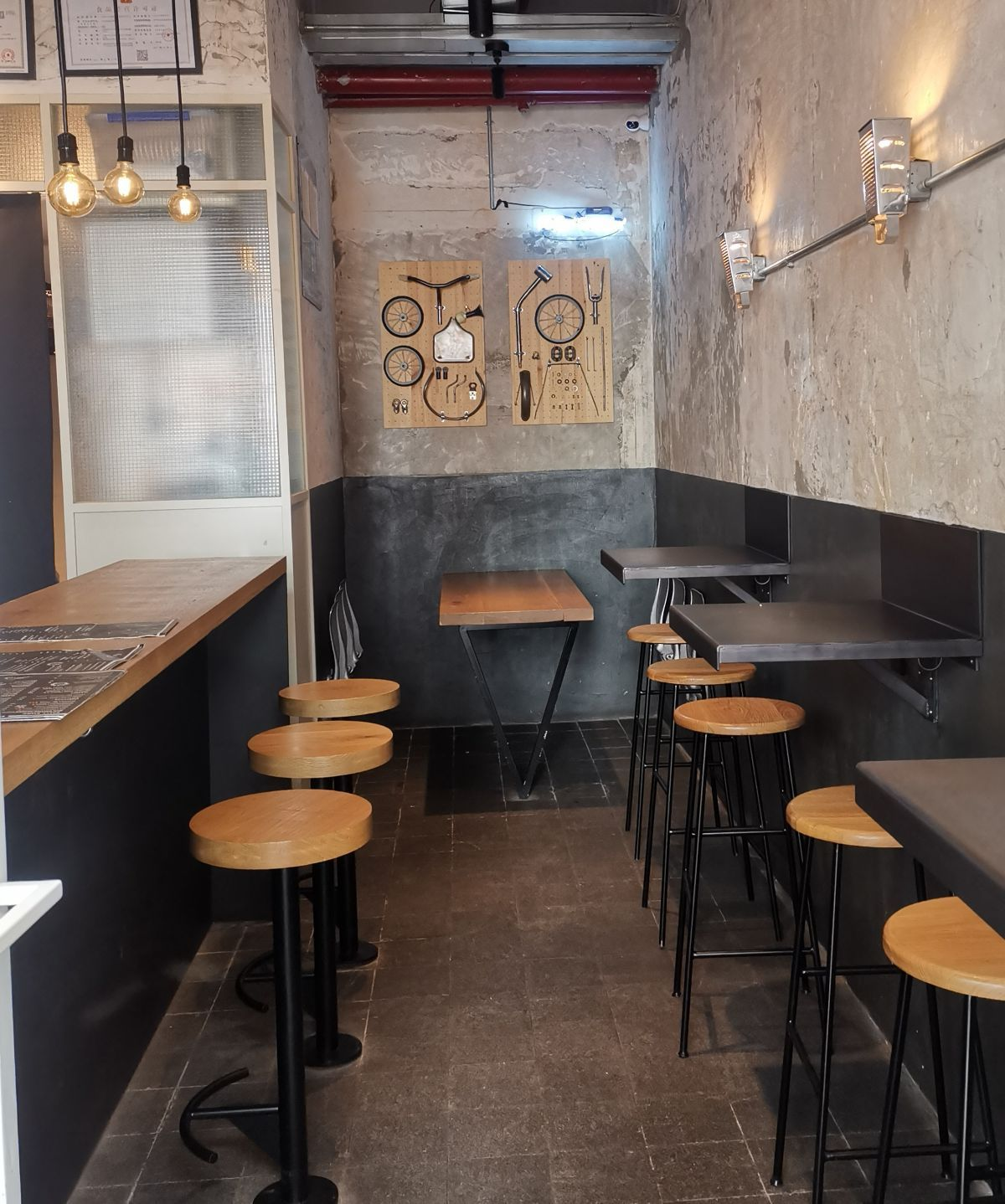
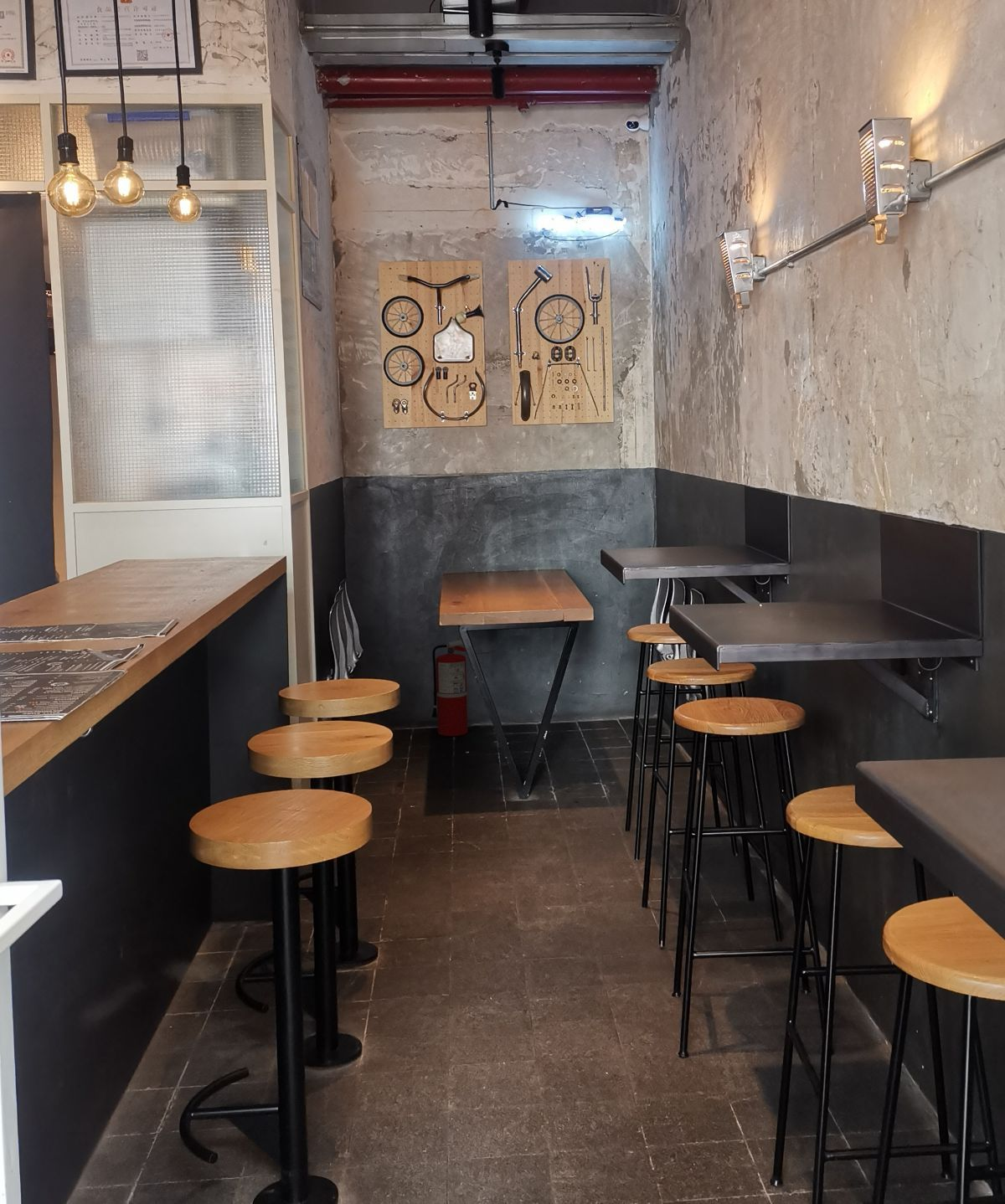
+ fire extinguisher [431,639,468,737]
